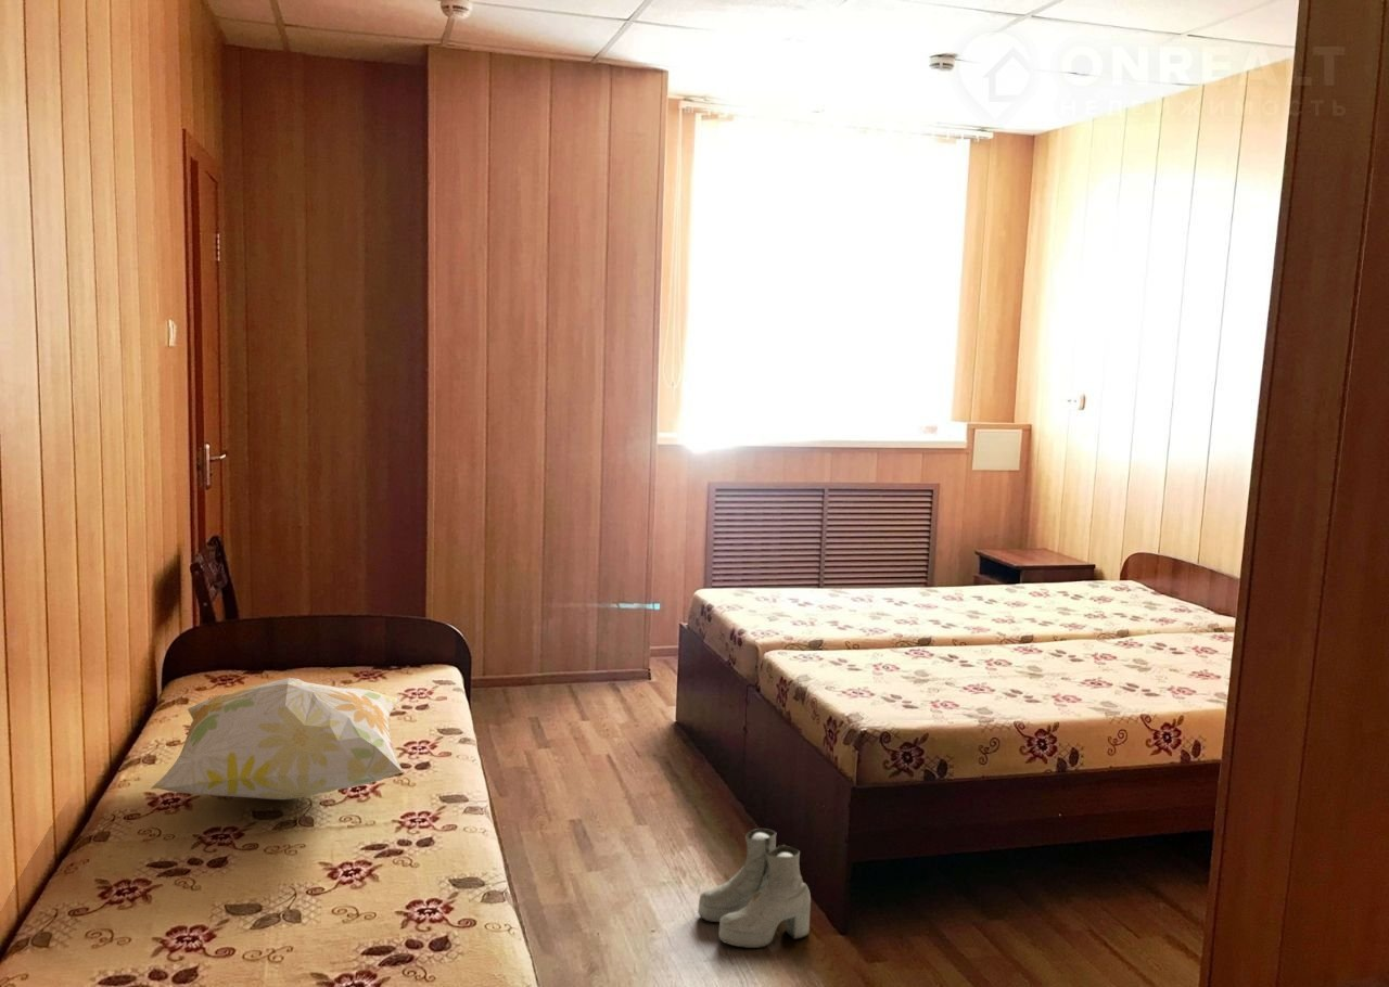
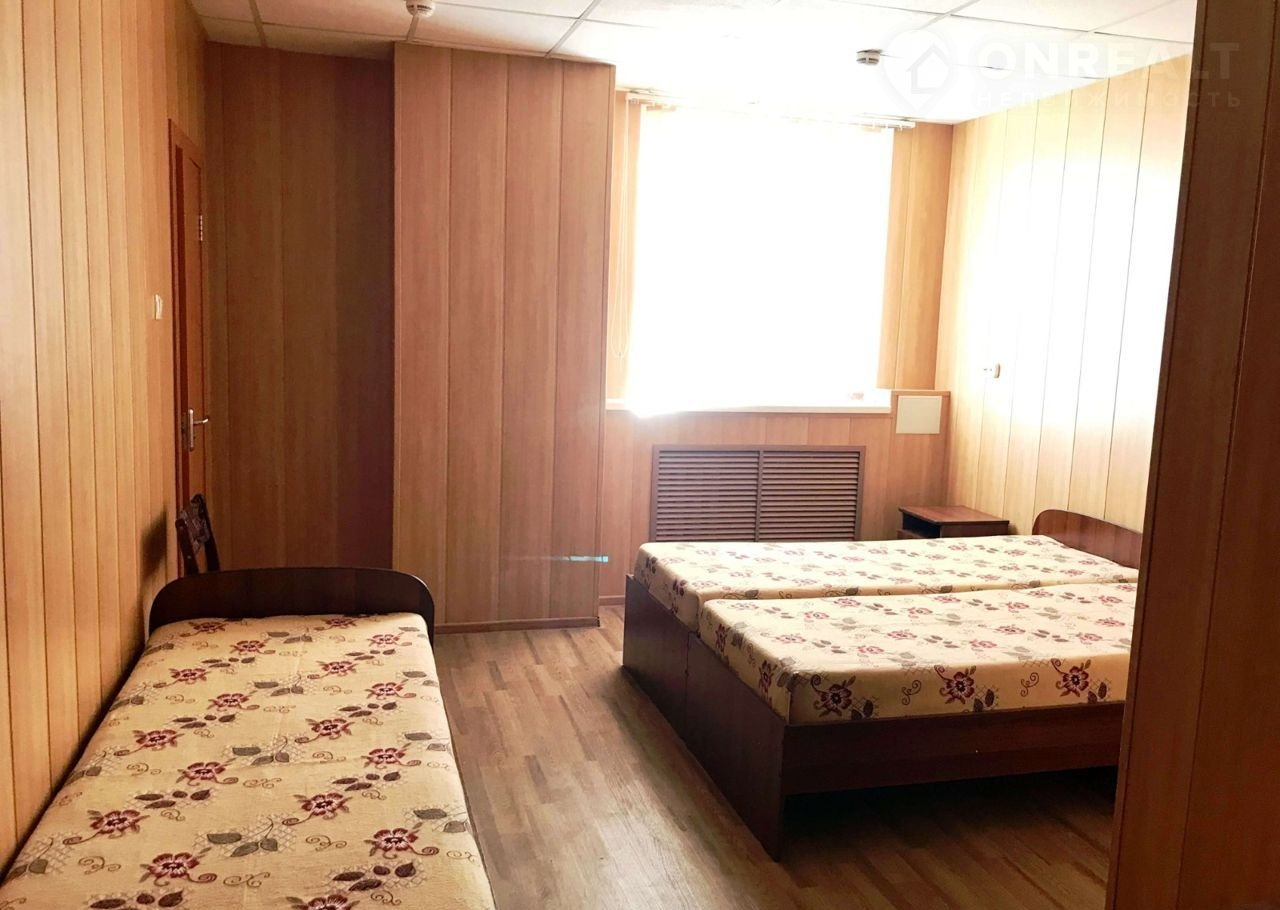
- decorative pillow [150,677,405,800]
- boots [697,828,812,949]
